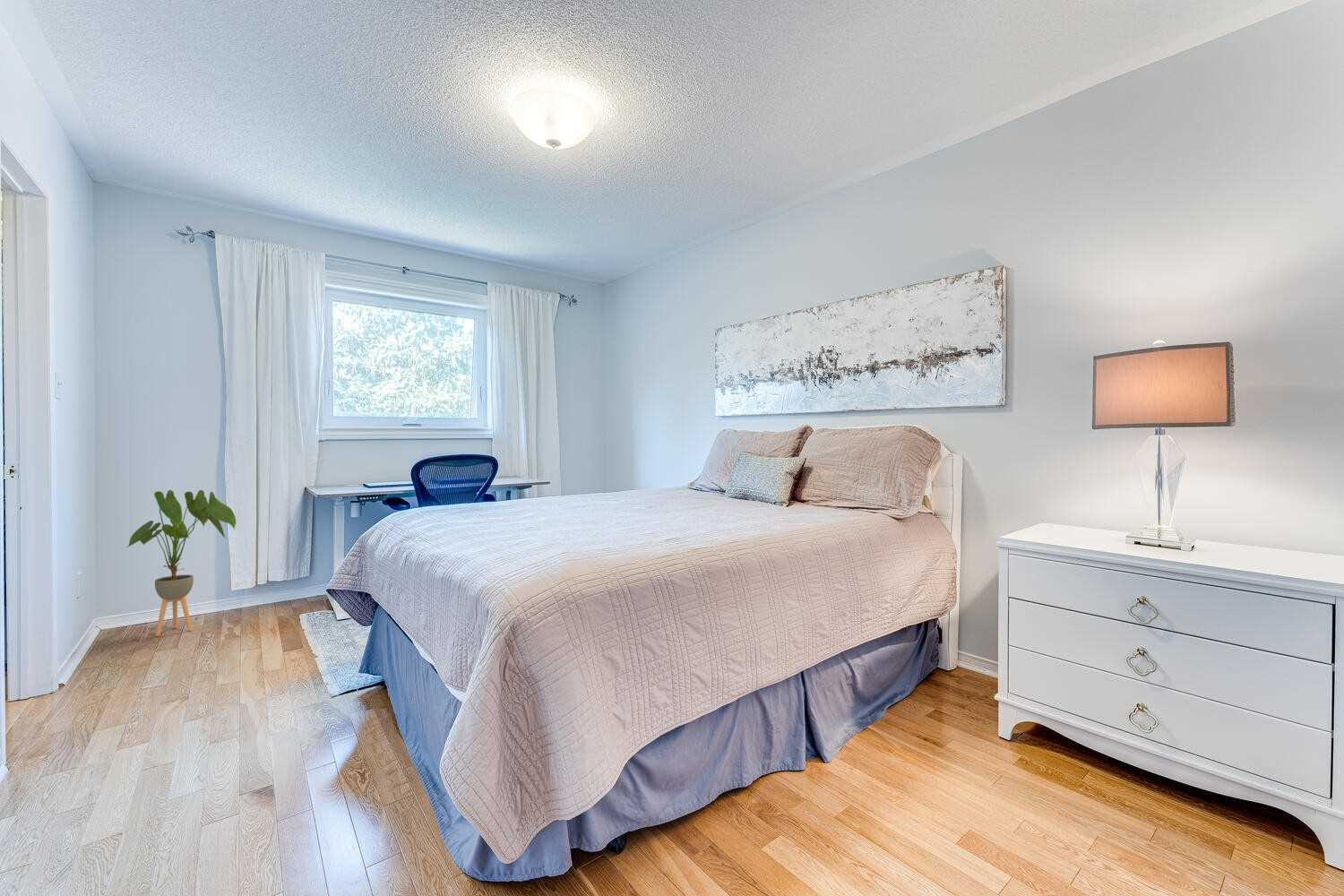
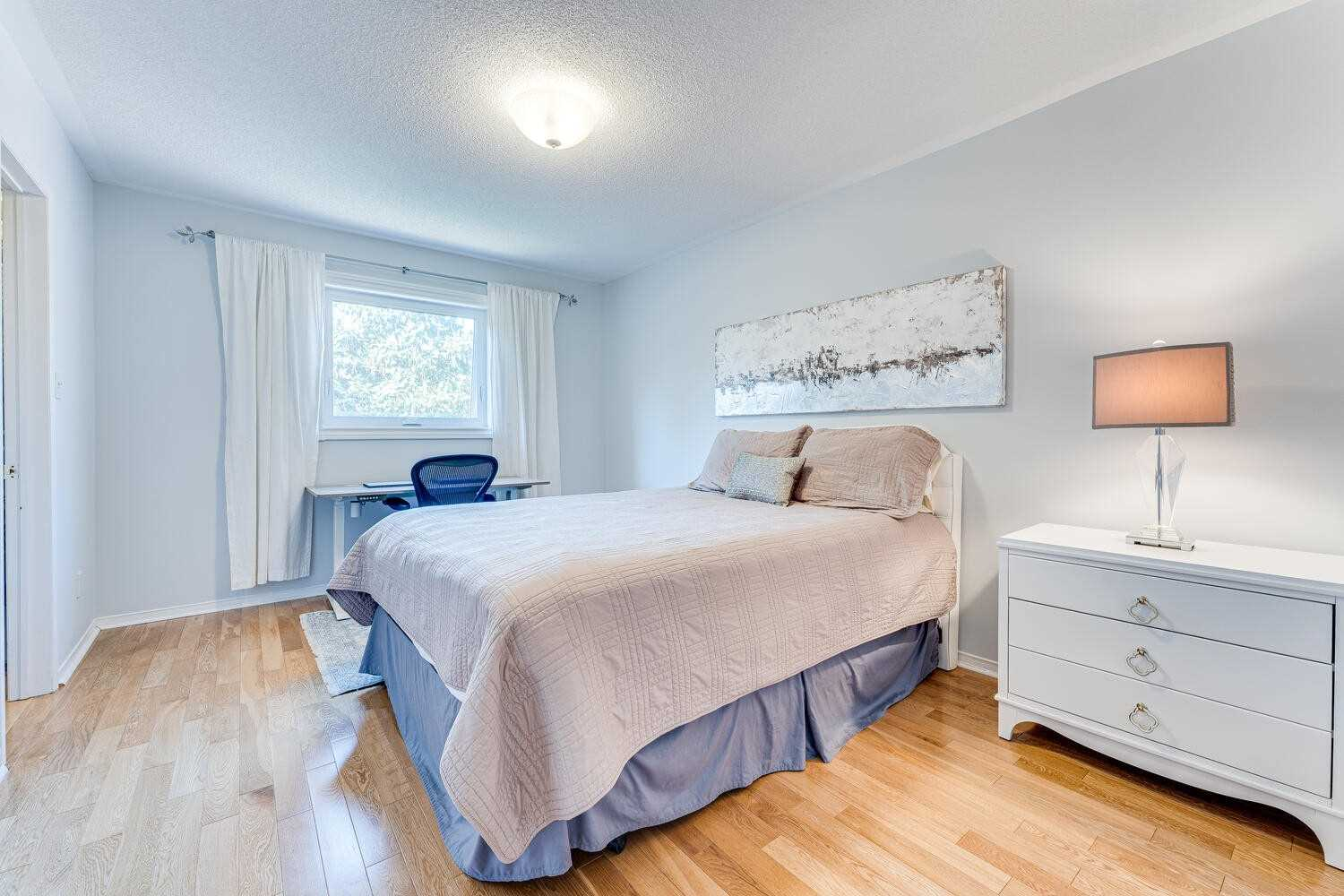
- house plant [125,489,237,637]
